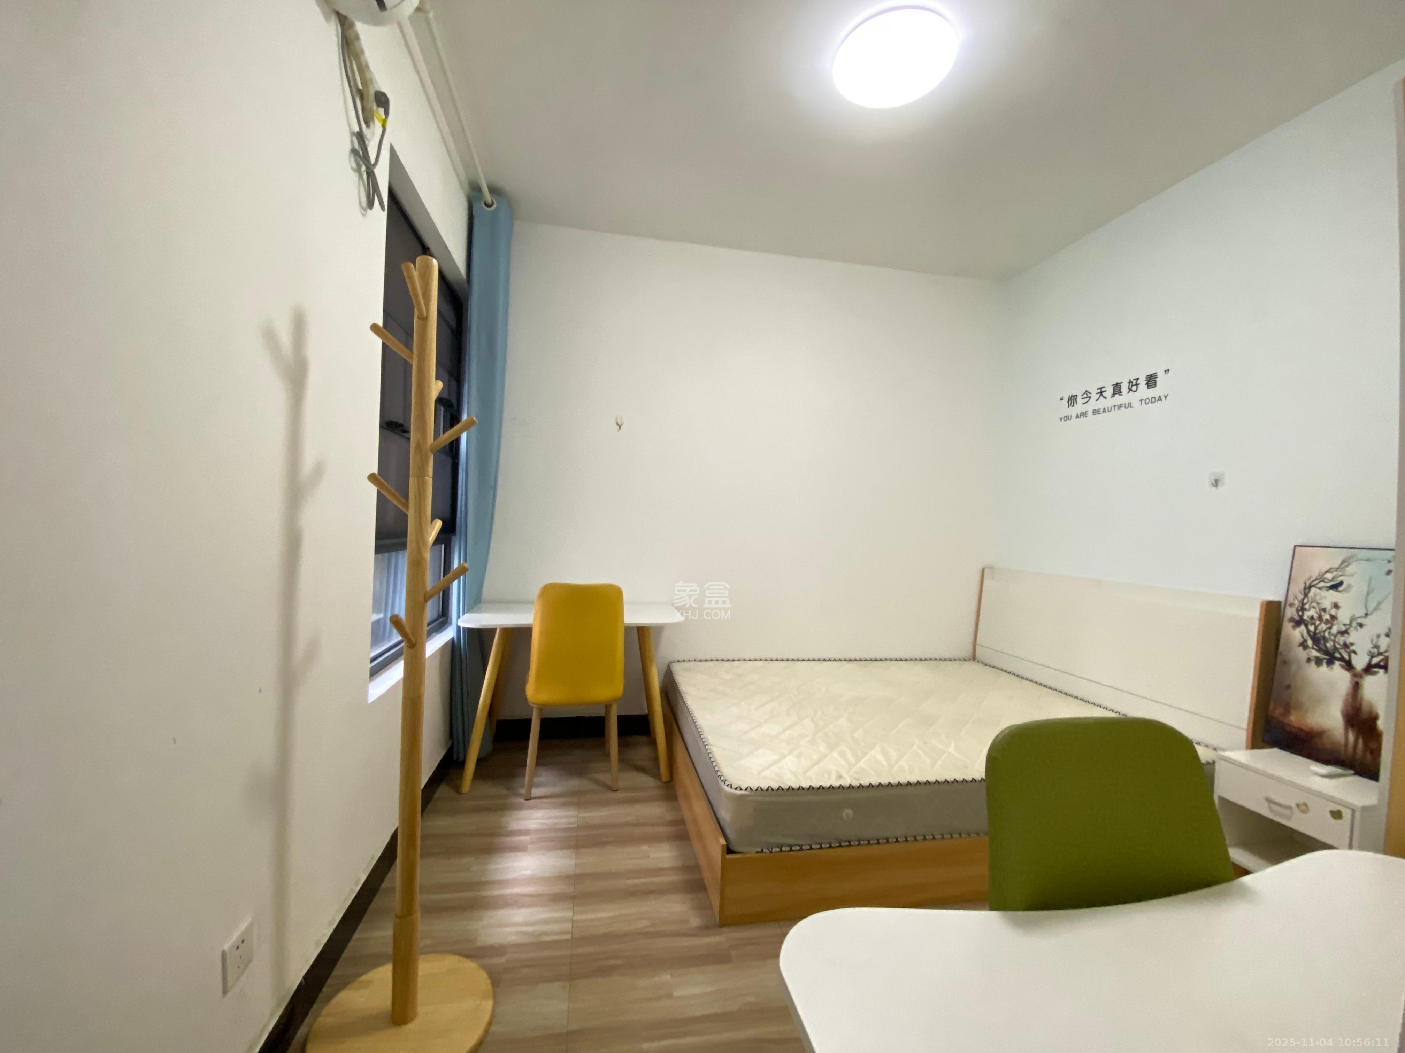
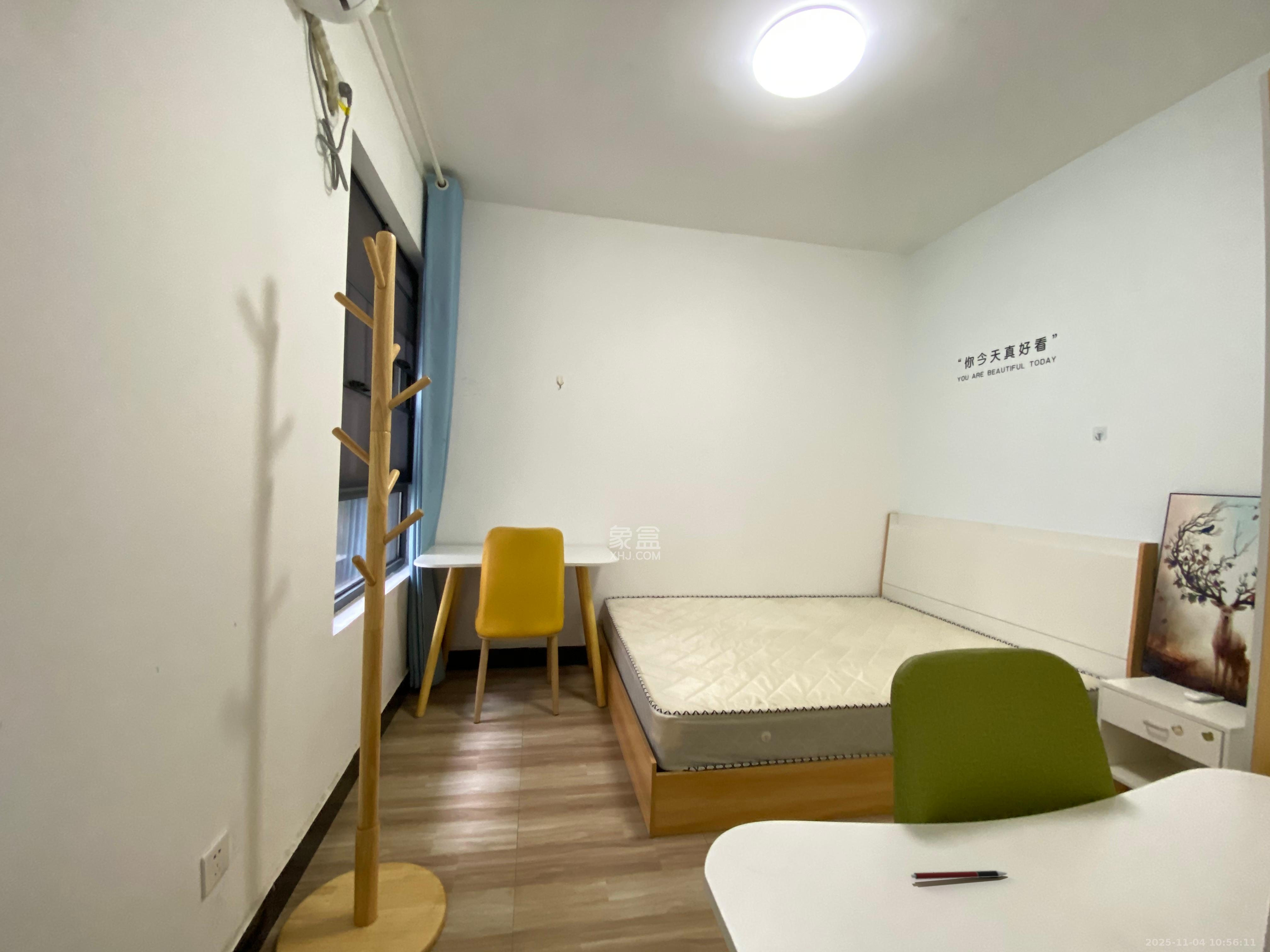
+ pen [911,870,1008,880]
